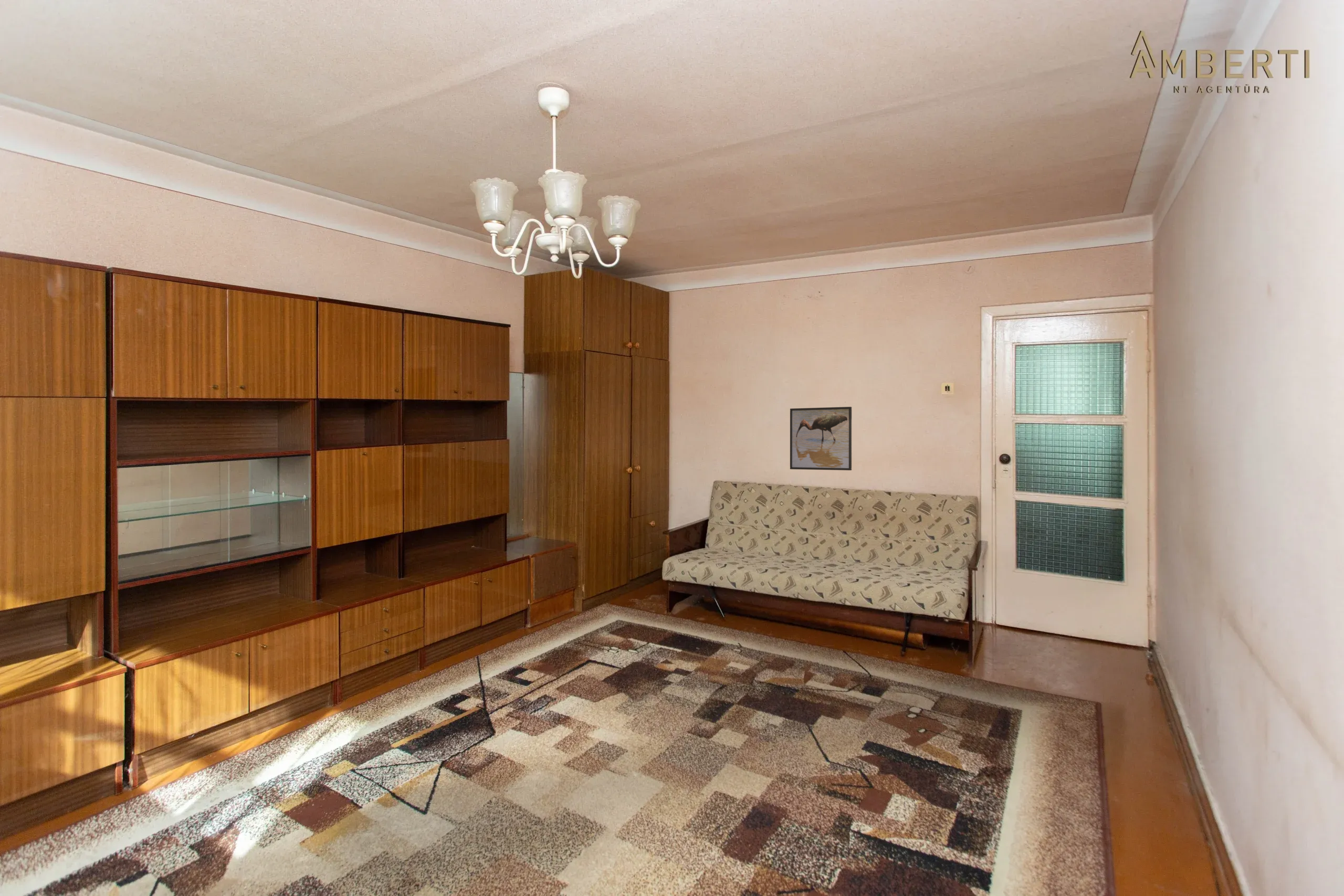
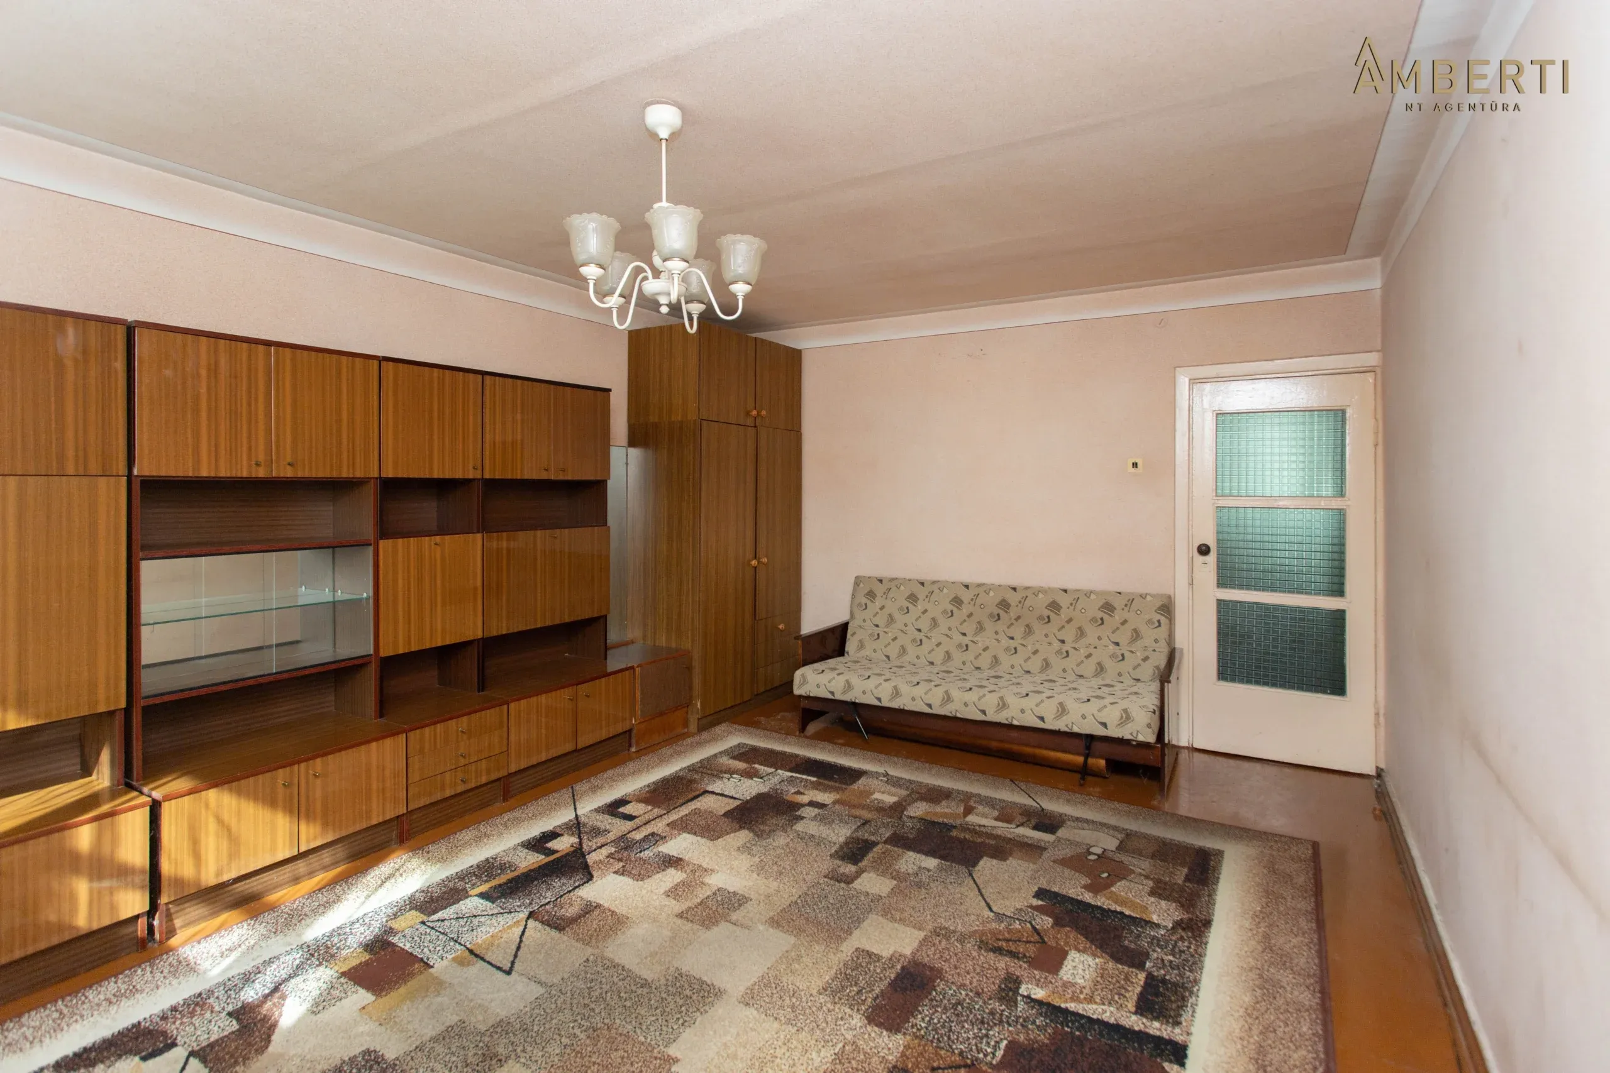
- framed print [790,406,852,471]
